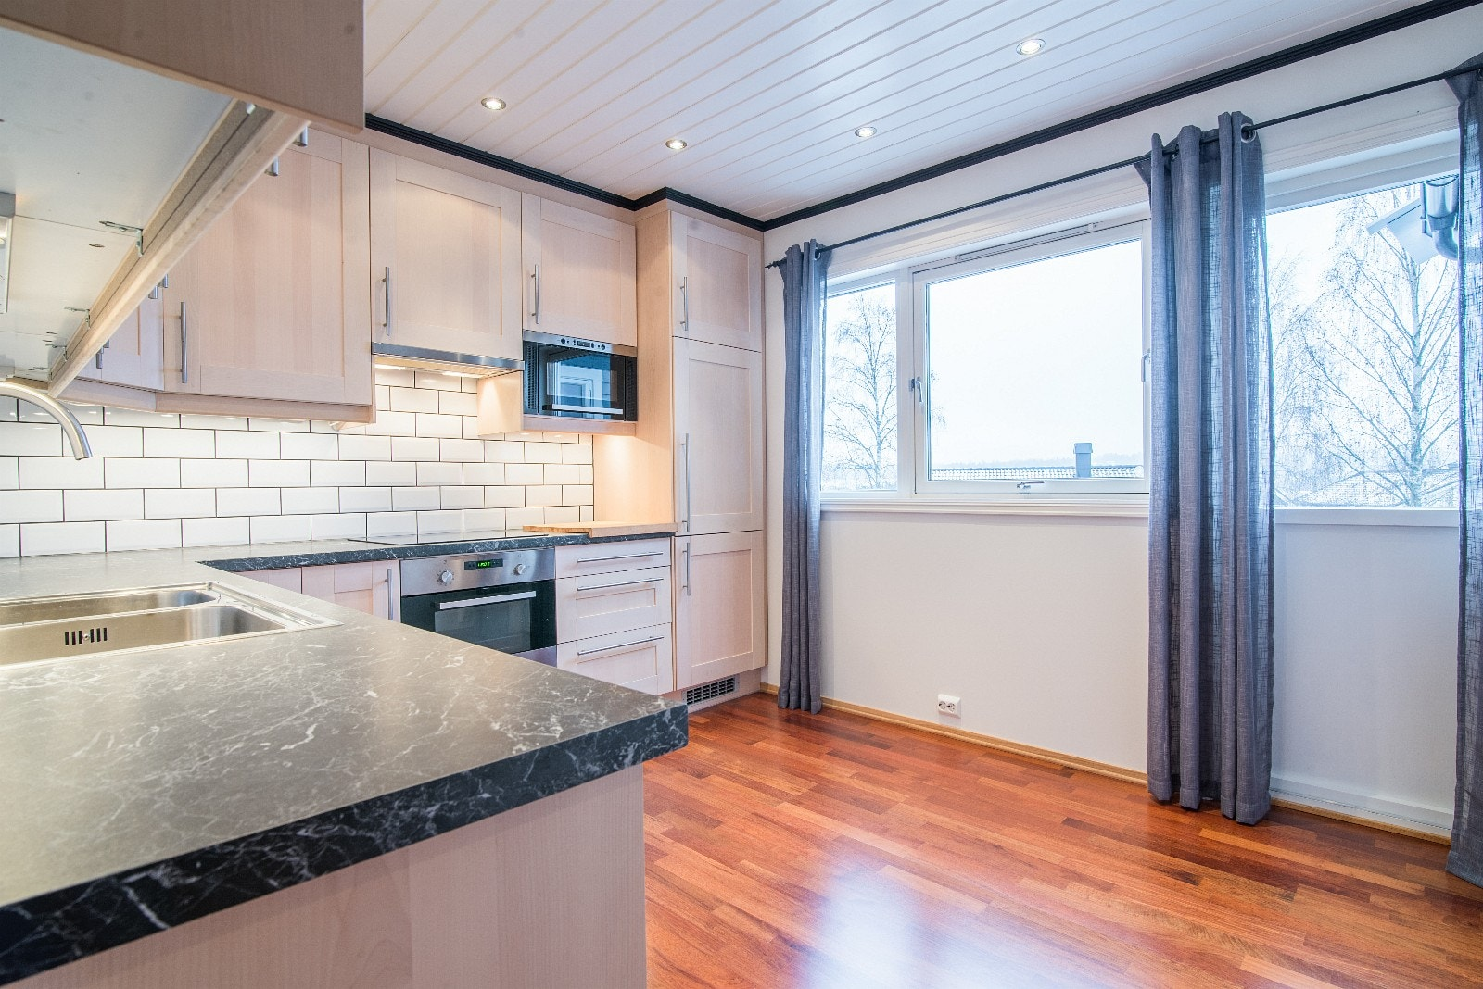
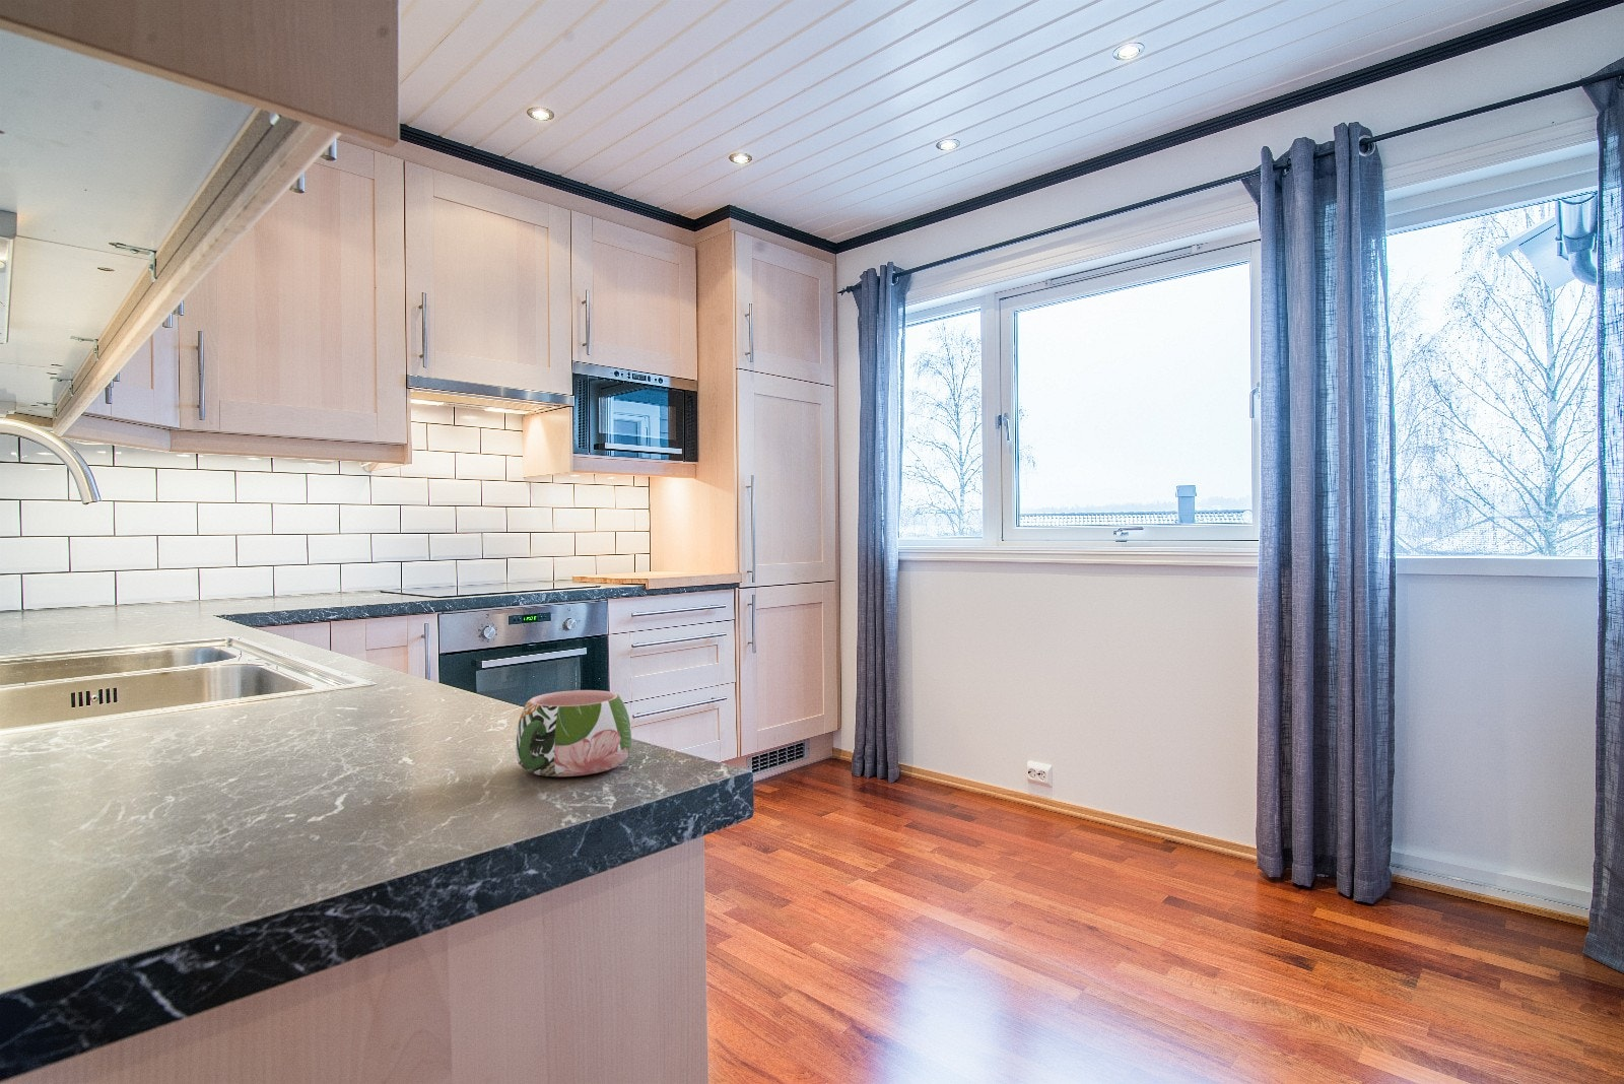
+ mug [515,690,632,778]
